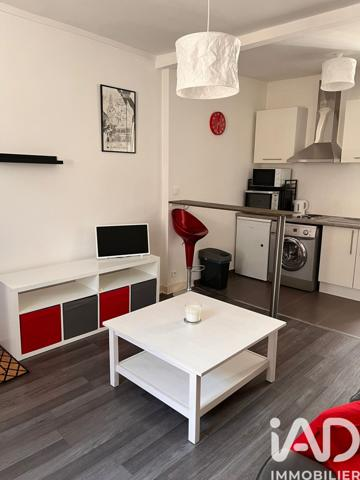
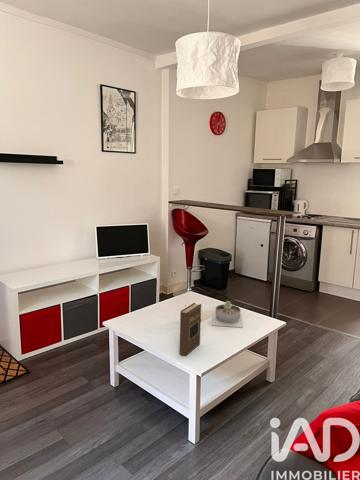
+ book [179,302,202,357]
+ succulent planter [211,300,244,329]
